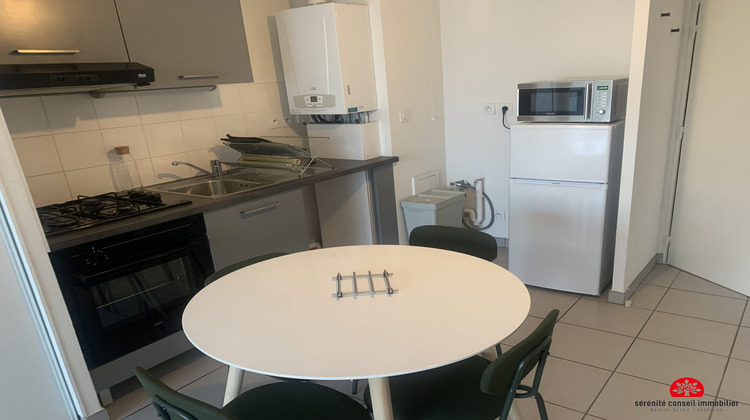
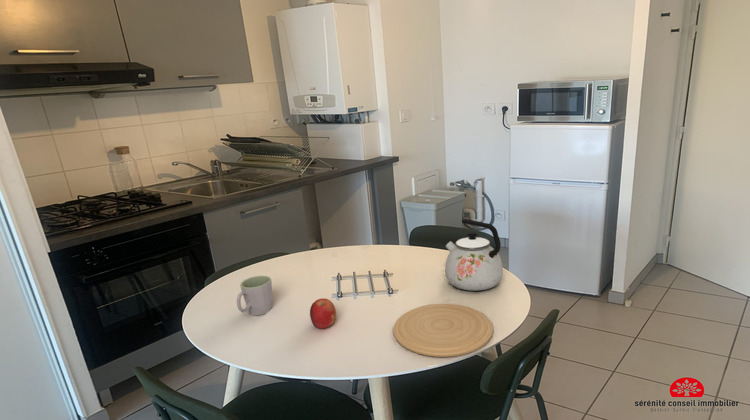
+ fruit [309,297,337,330]
+ mug [236,275,273,316]
+ plate [393,303,494,358]
+ kettle [444,218,504,292]
